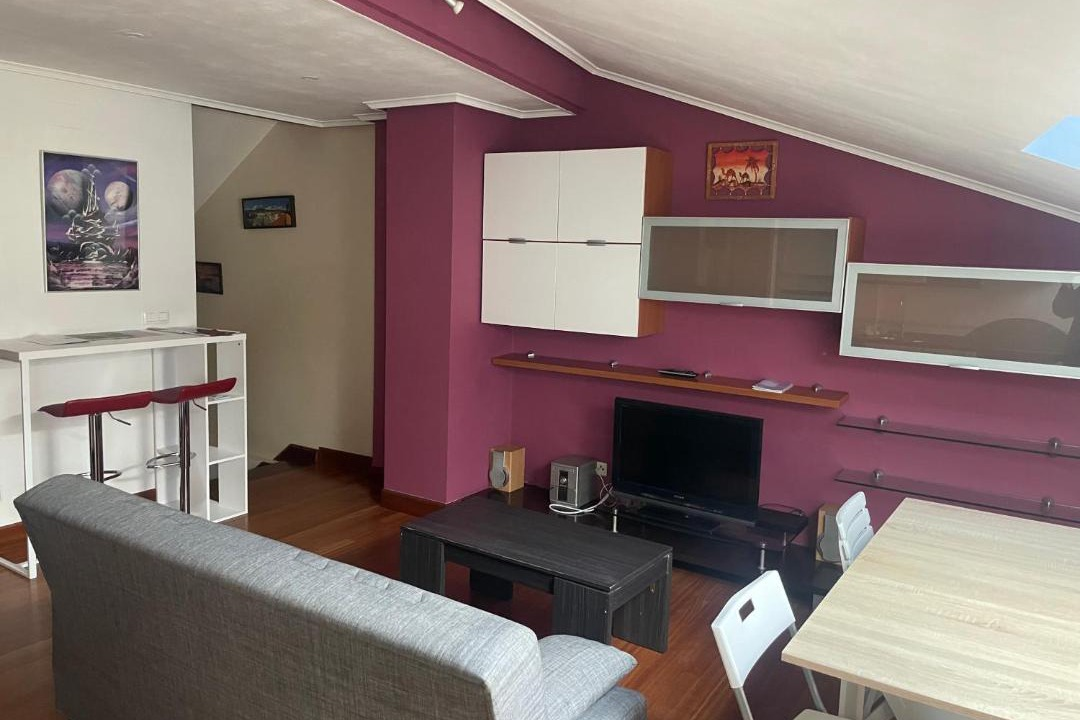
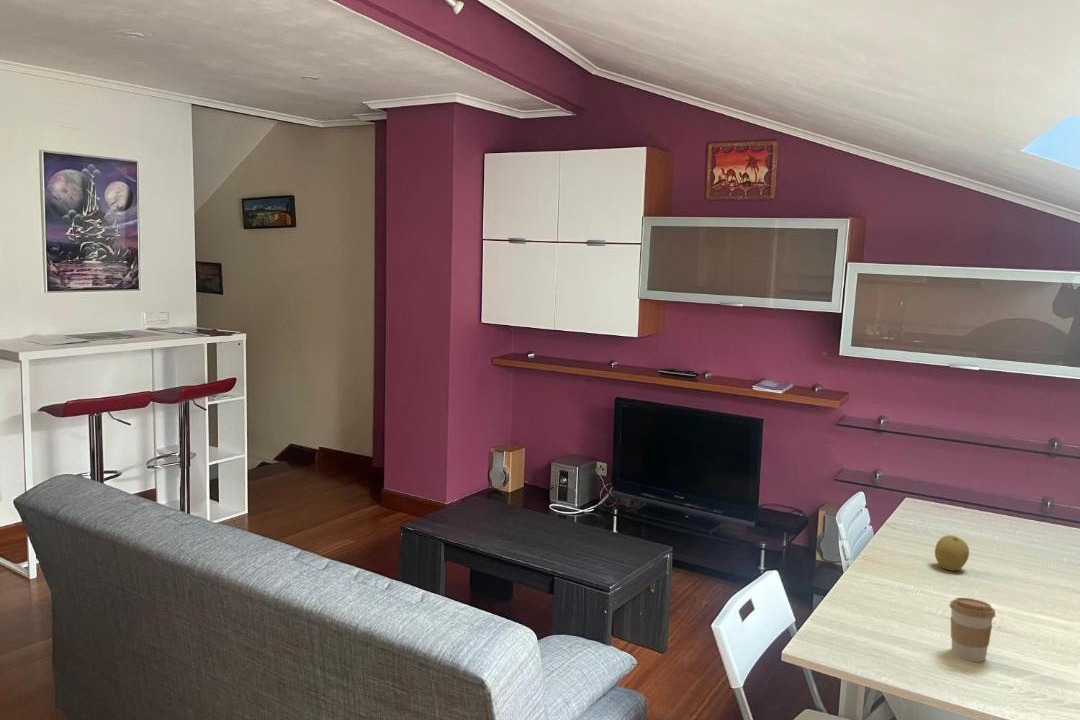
+ fruit [934,534,970,572]
+ coffee cup [949,597,996,663]
